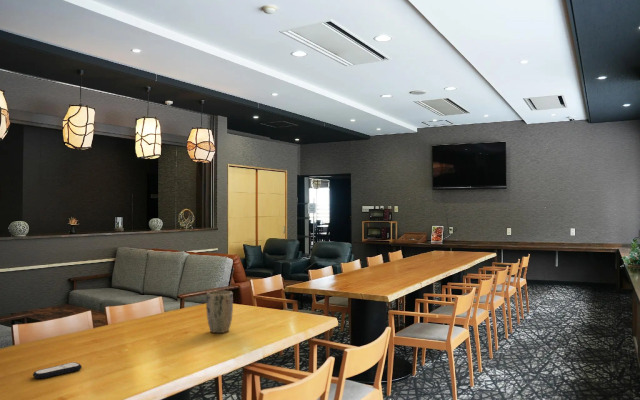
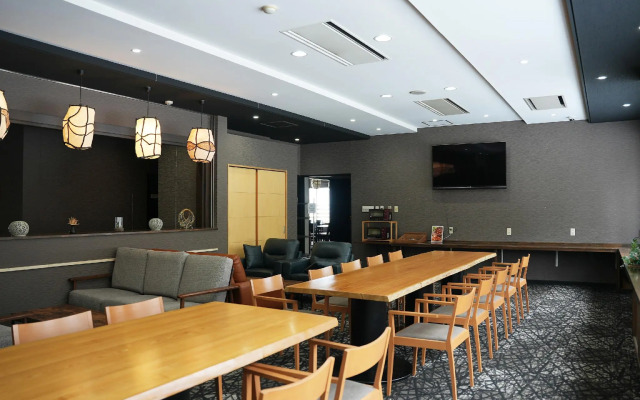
- plant pot [205,290,234,334]
- remote control [32,361,83,380]
